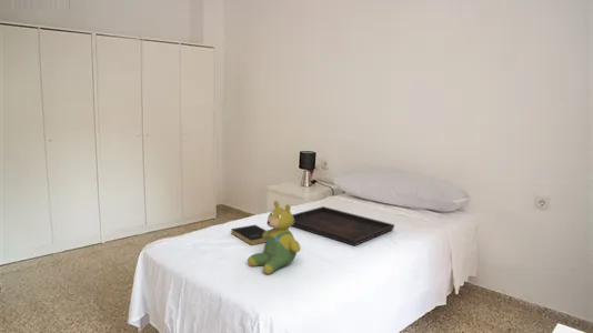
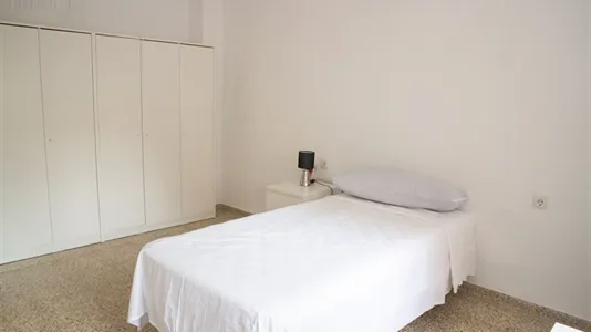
- book [230,224,267,246]
- teddy bear [247,200,301,275]
- serving tray [291,205,395,246]
